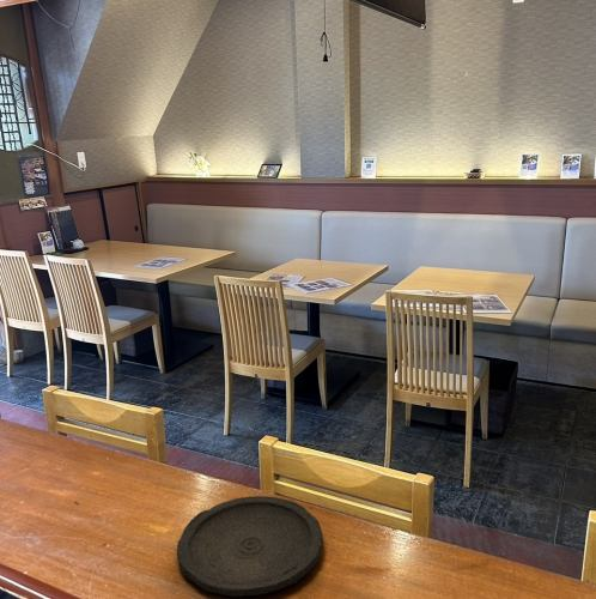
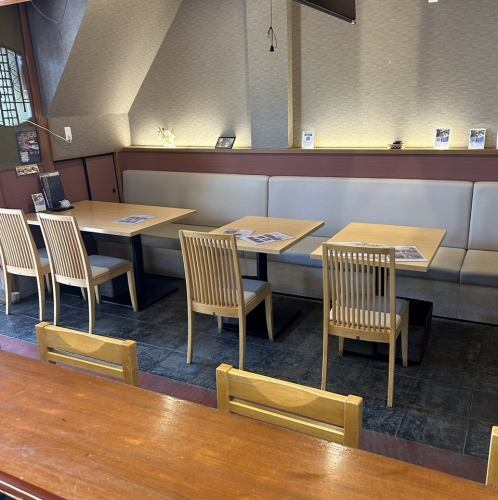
- plate [176,495,324,598]
